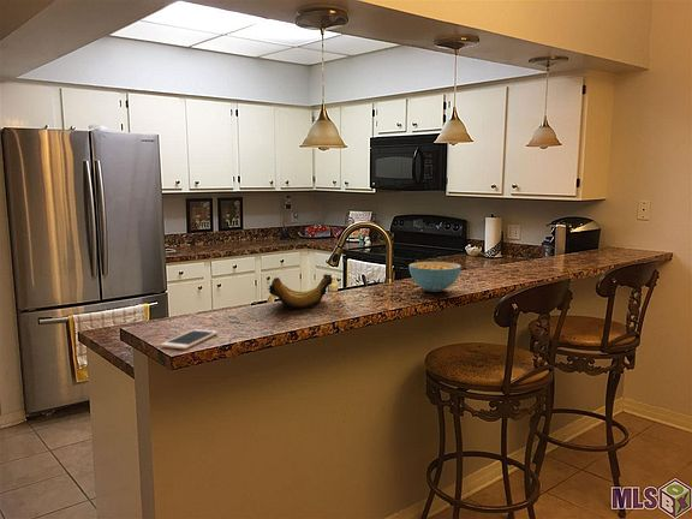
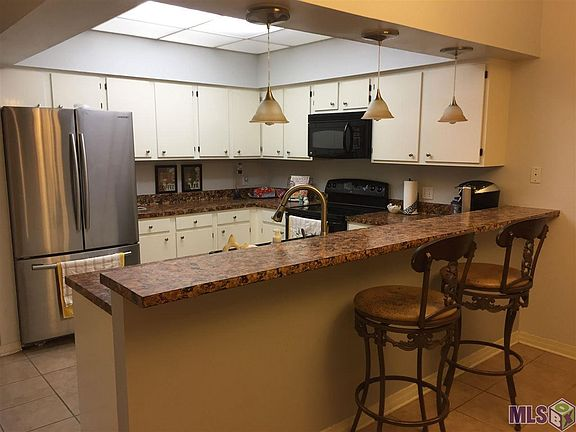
- banana bunch [267,273,334,310]
- cereal bowl [408,261,463,293]
- cell phone [160,328,219,351]
